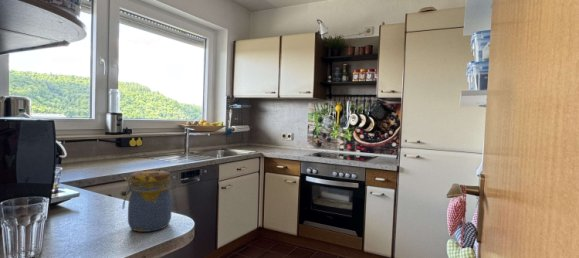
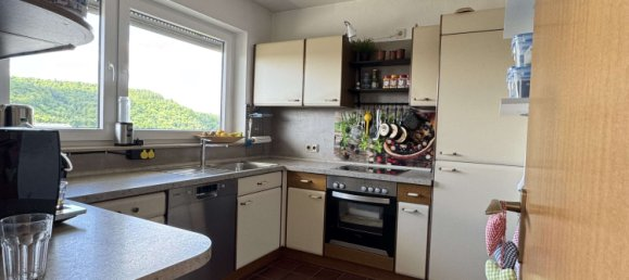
- jar [121,169,173,233]
